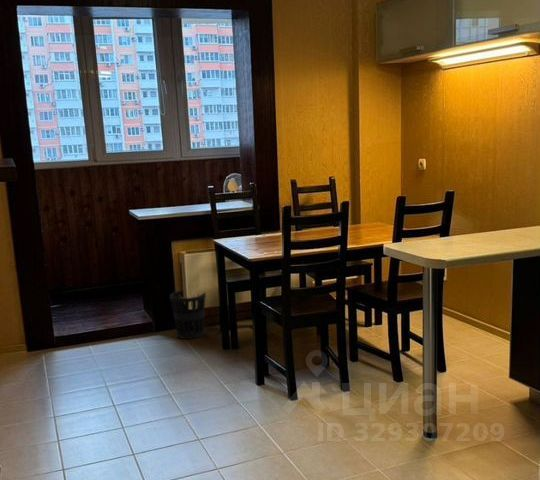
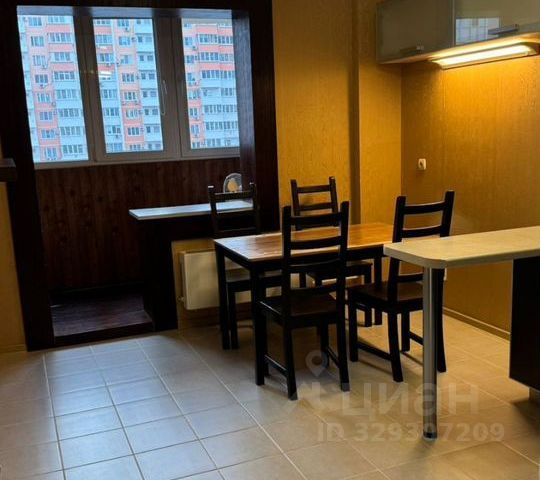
- wastebasket [169,289,207,340]
